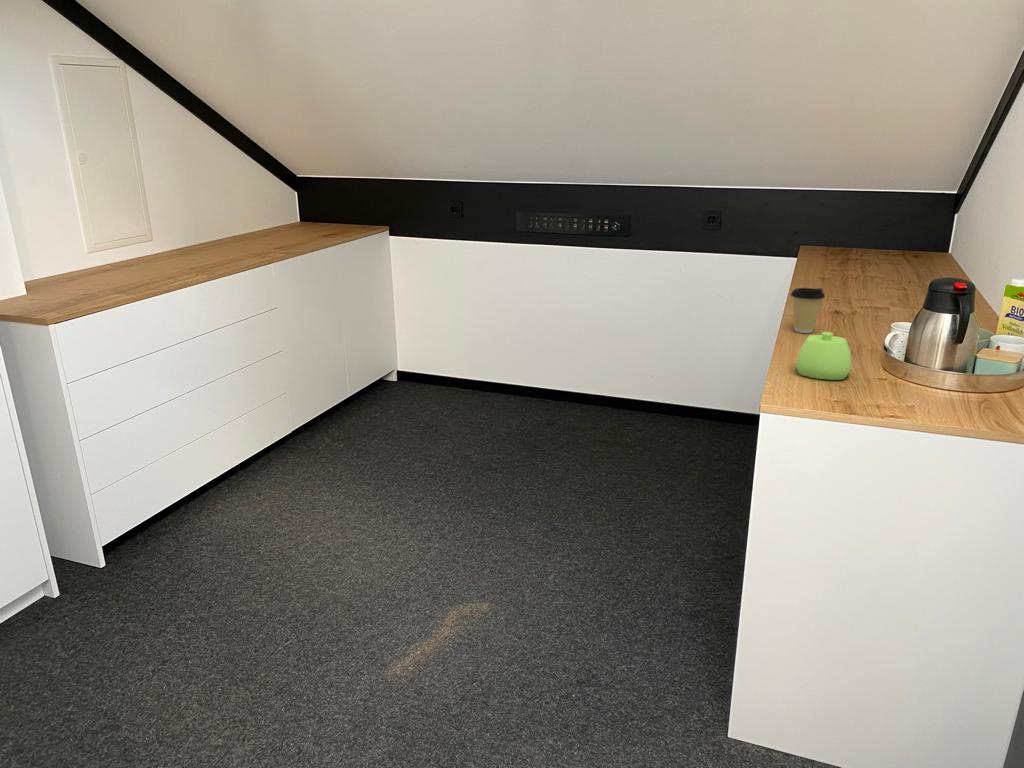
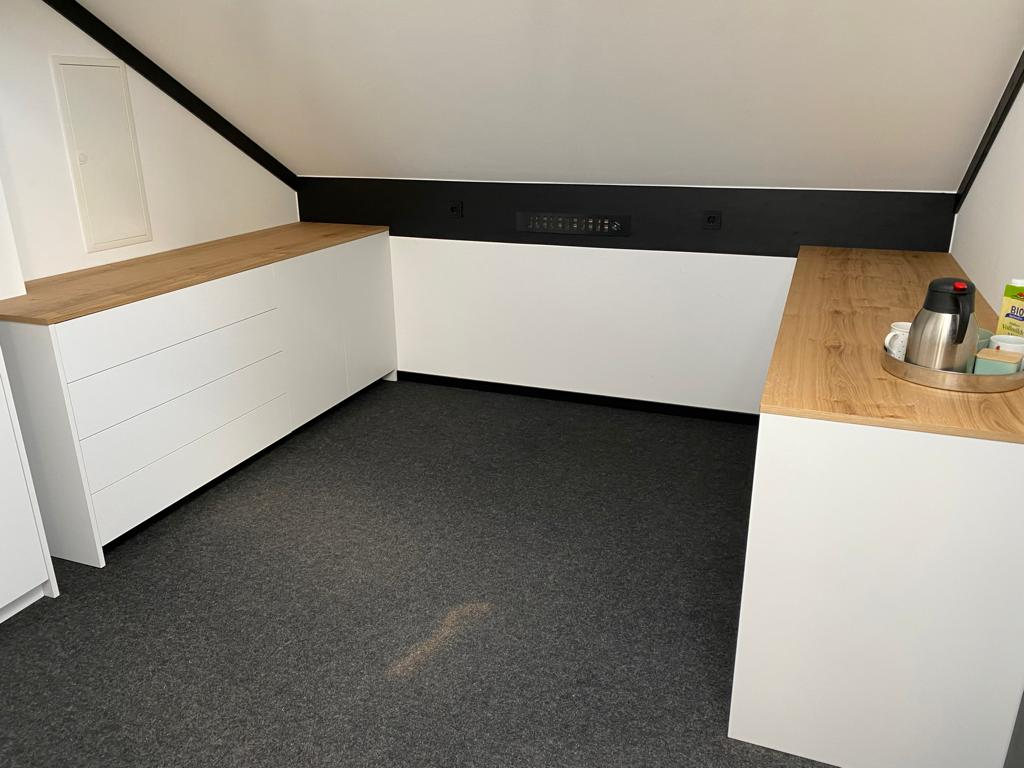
- sugar bowl [795,331,852,381]
- coffee cup [790,287,826,334]
